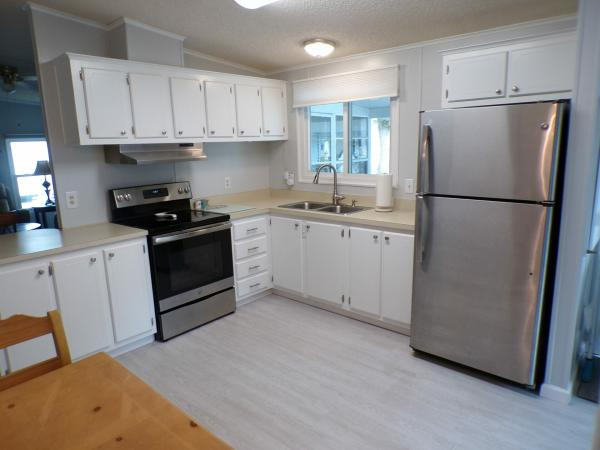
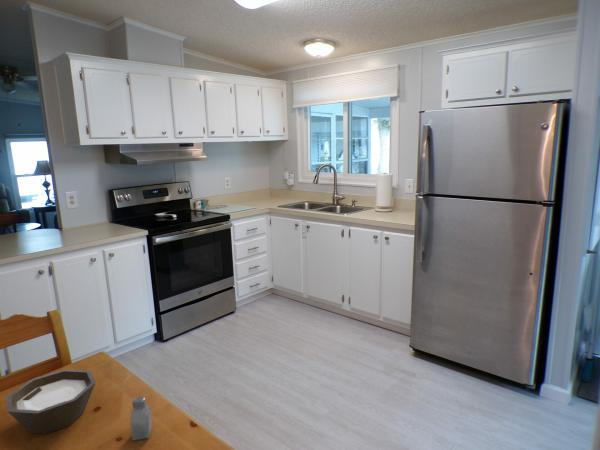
+ saltshaker [129,395,153,441]
+ bowl [6,368,97,435]
